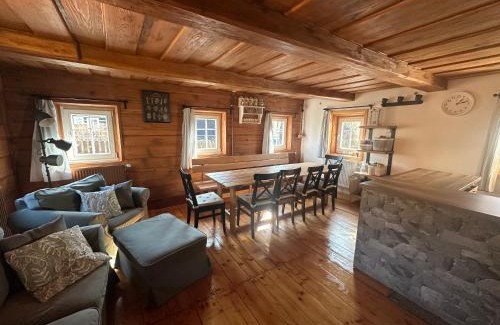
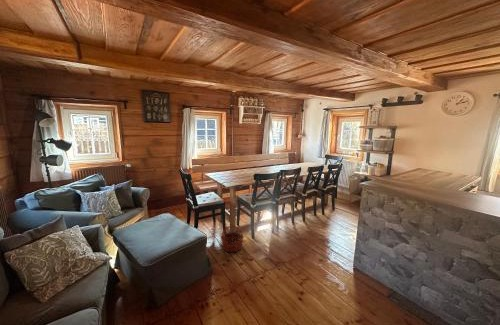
+ basket [220,224,245,254]
